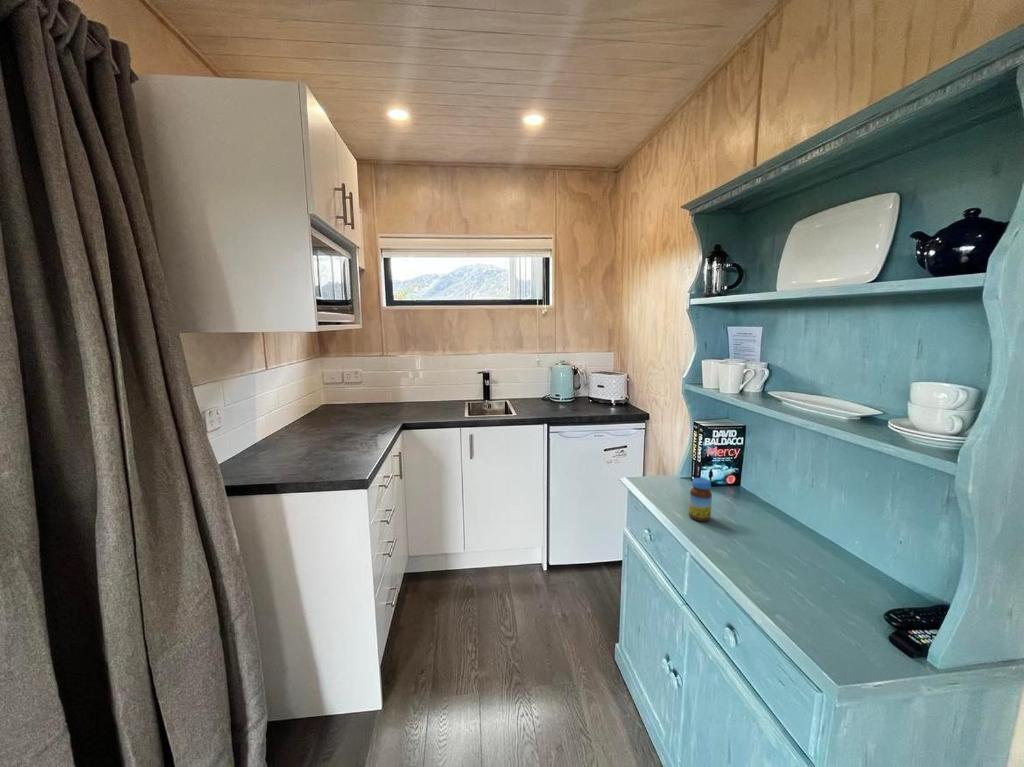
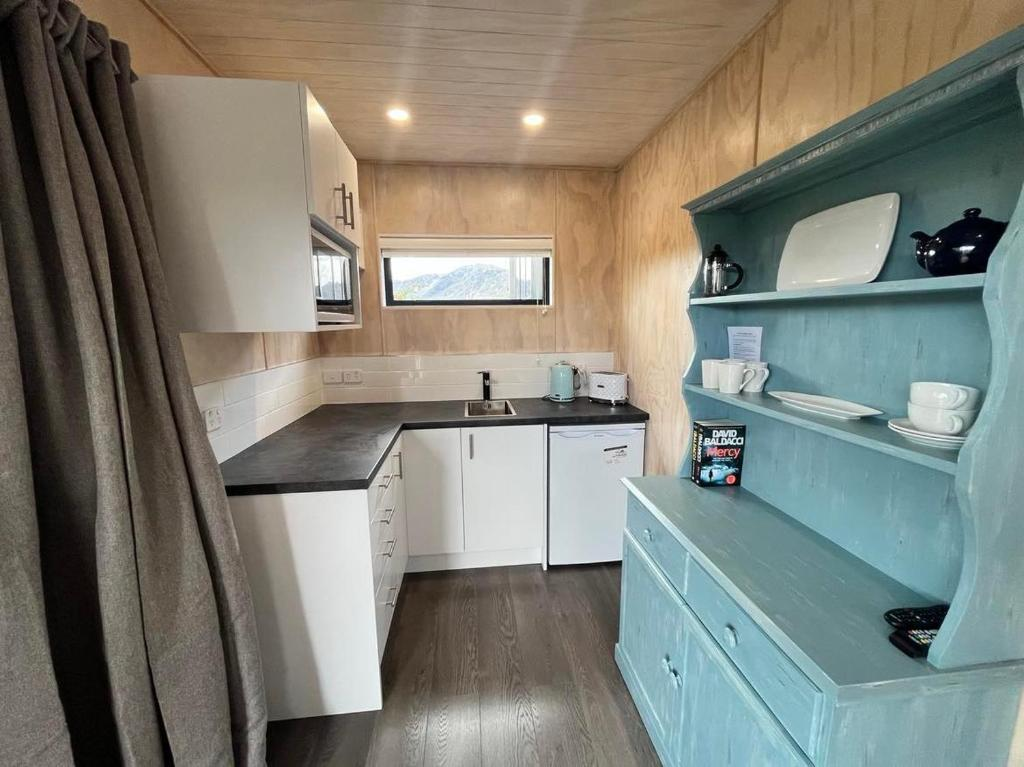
- jar [688,477,713,522]
